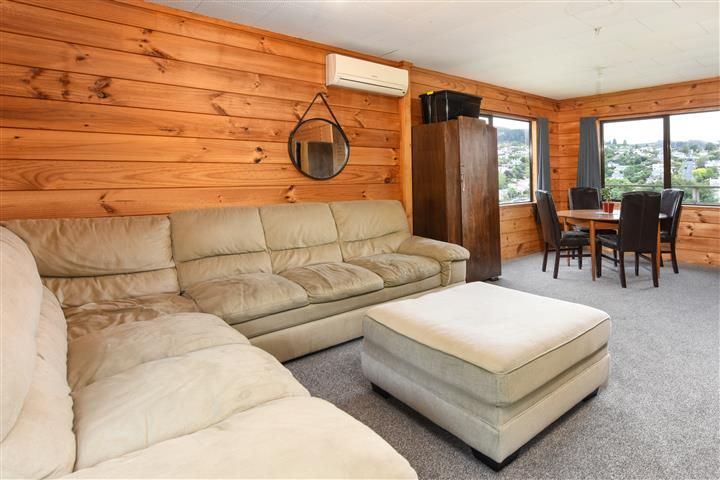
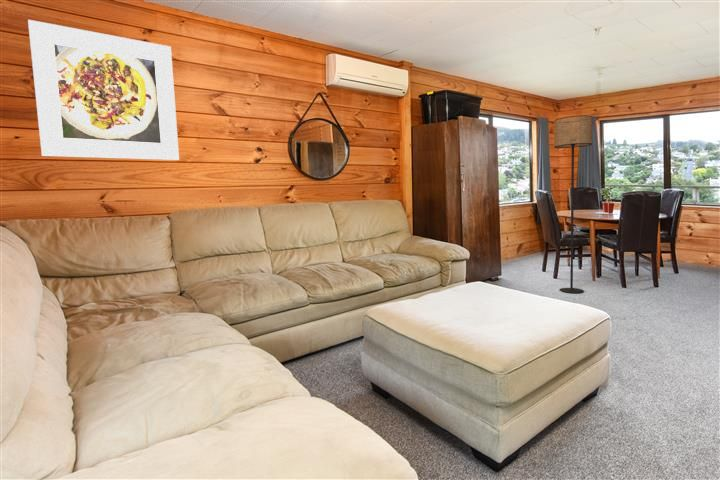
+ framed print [27,19,180,161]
+ floor lamp [553,114,594,294]
